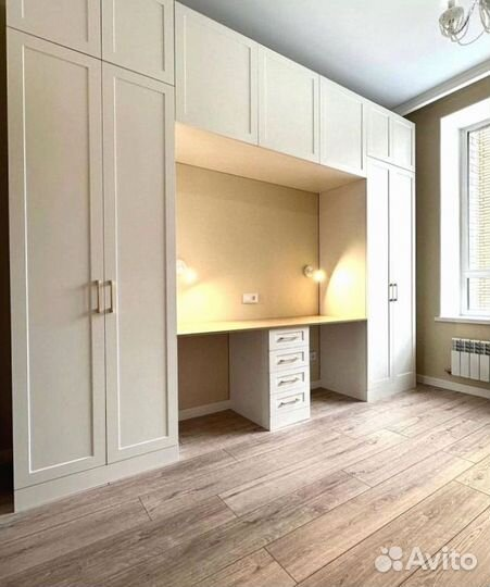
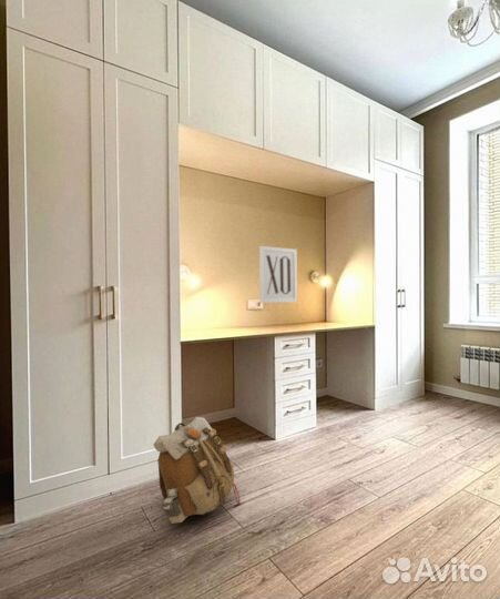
+ wall art [258,245,298,304]
+ backpack [152,416,242,525]
